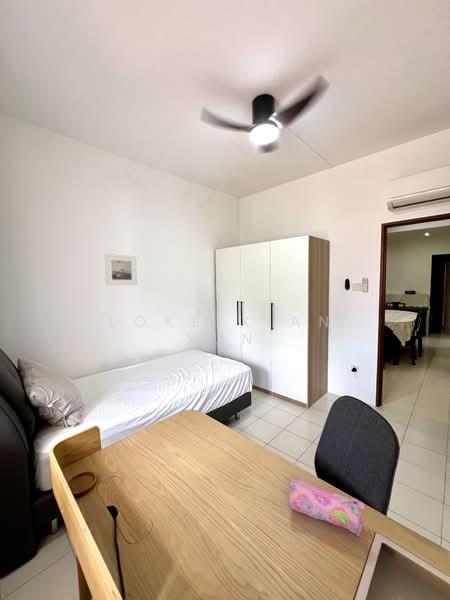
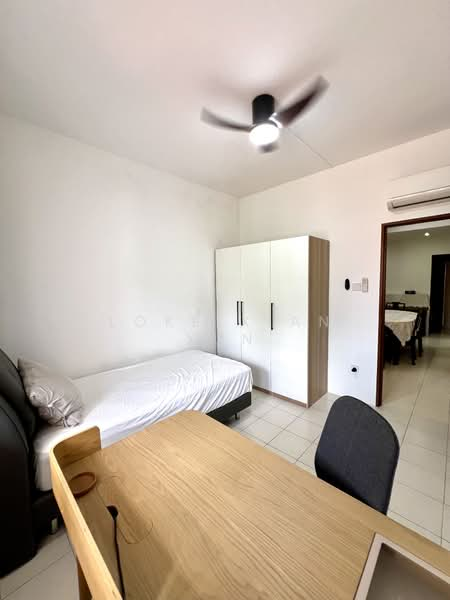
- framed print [104,253,138,286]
- pencil case [287,477,365,538]
